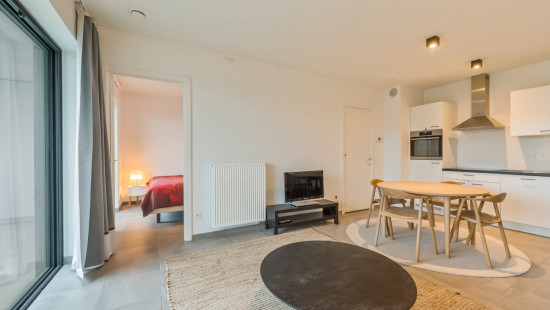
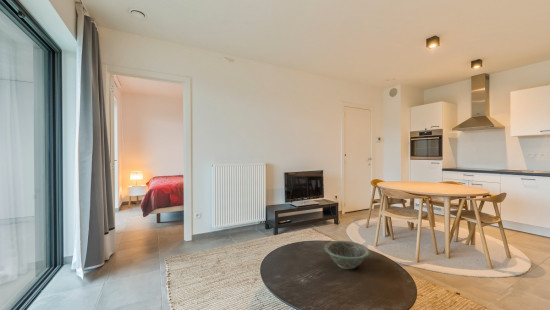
+ decorative bowl [324,240,370,270]
